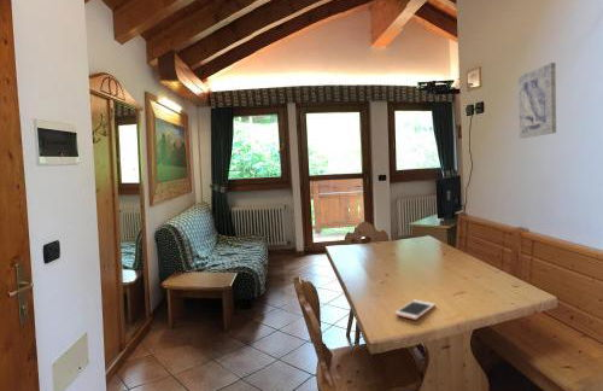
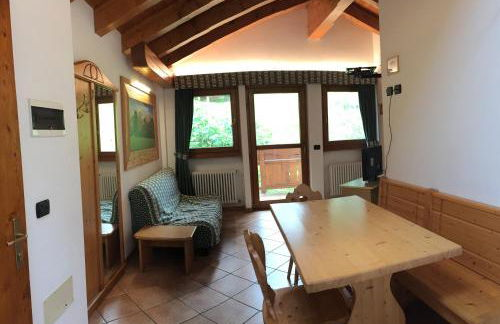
- cell phone [393,299,437,321]
- wall art [517,62,557,140]
